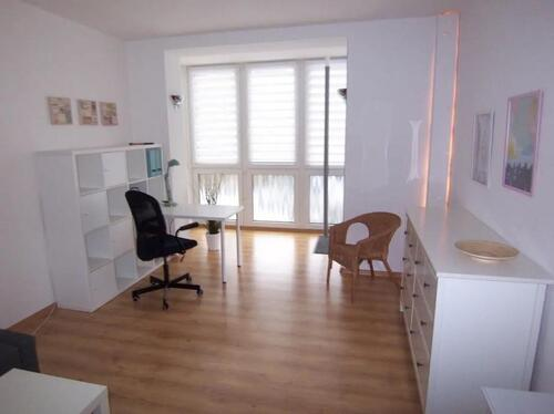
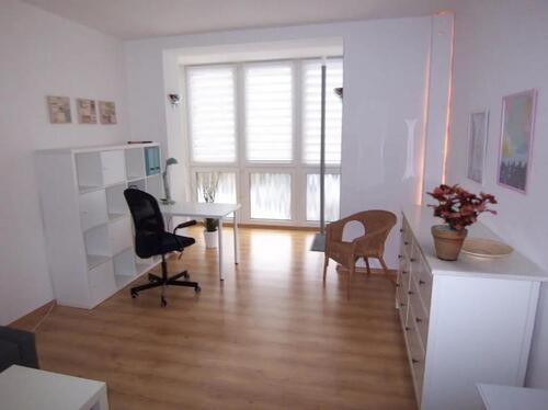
+ potted plant [424,183,499,261]
